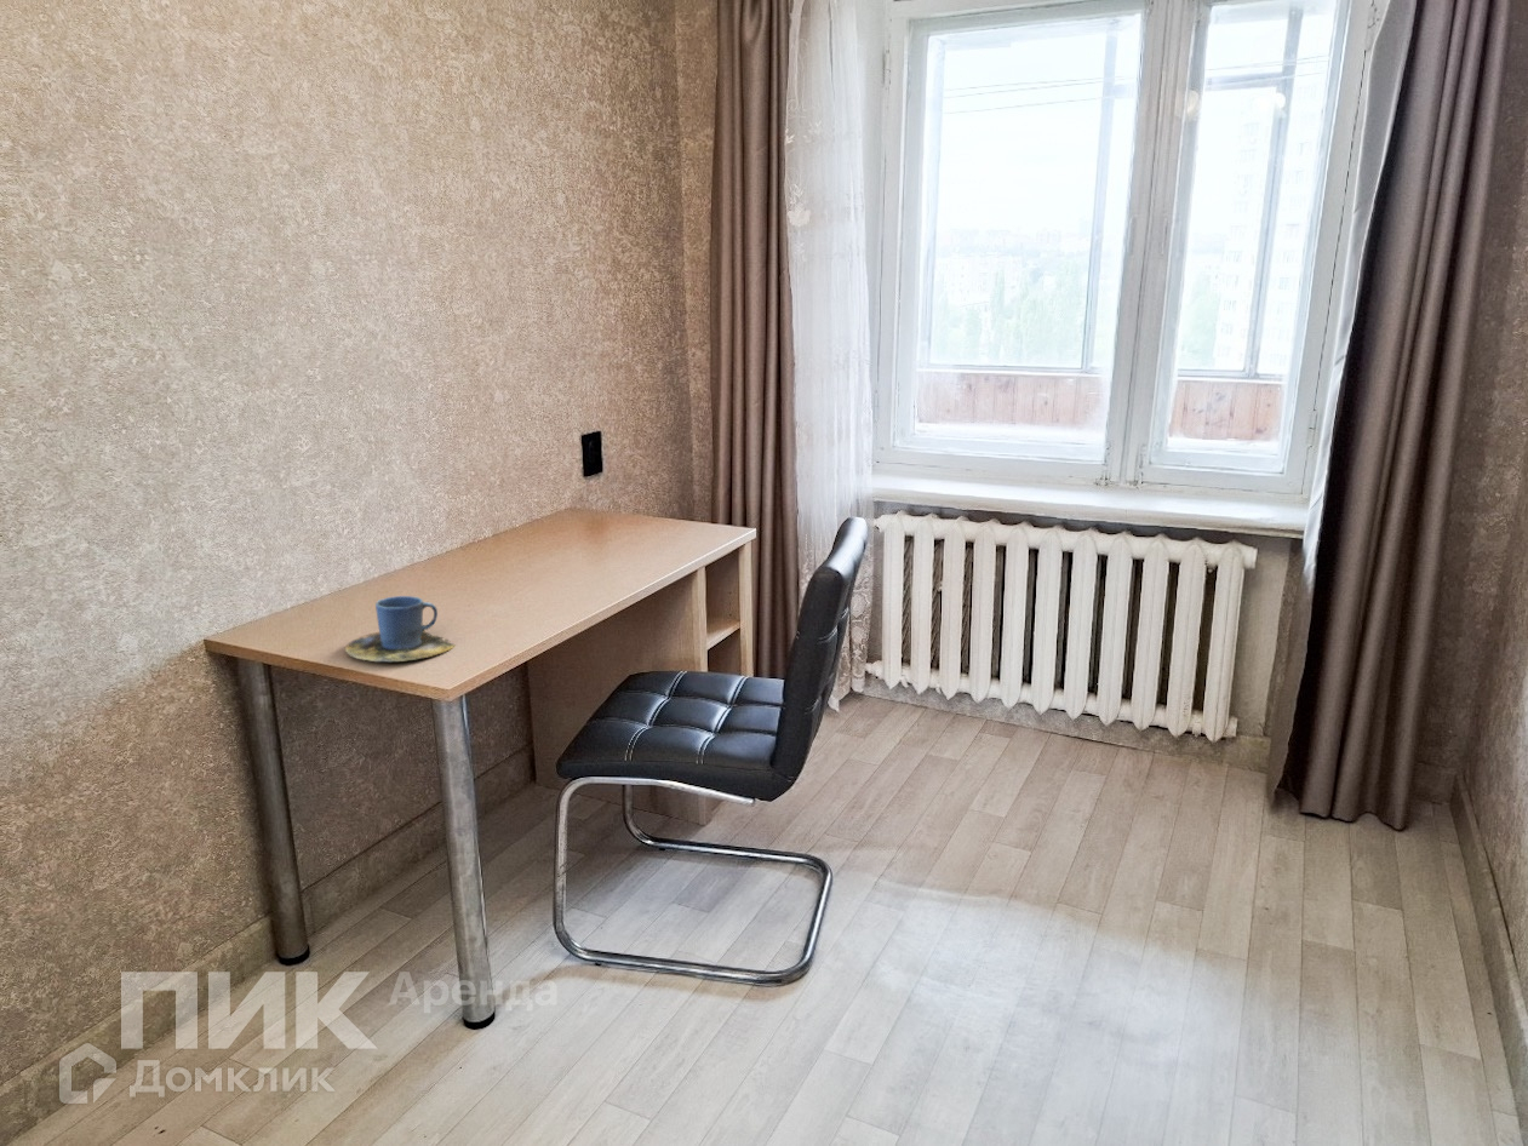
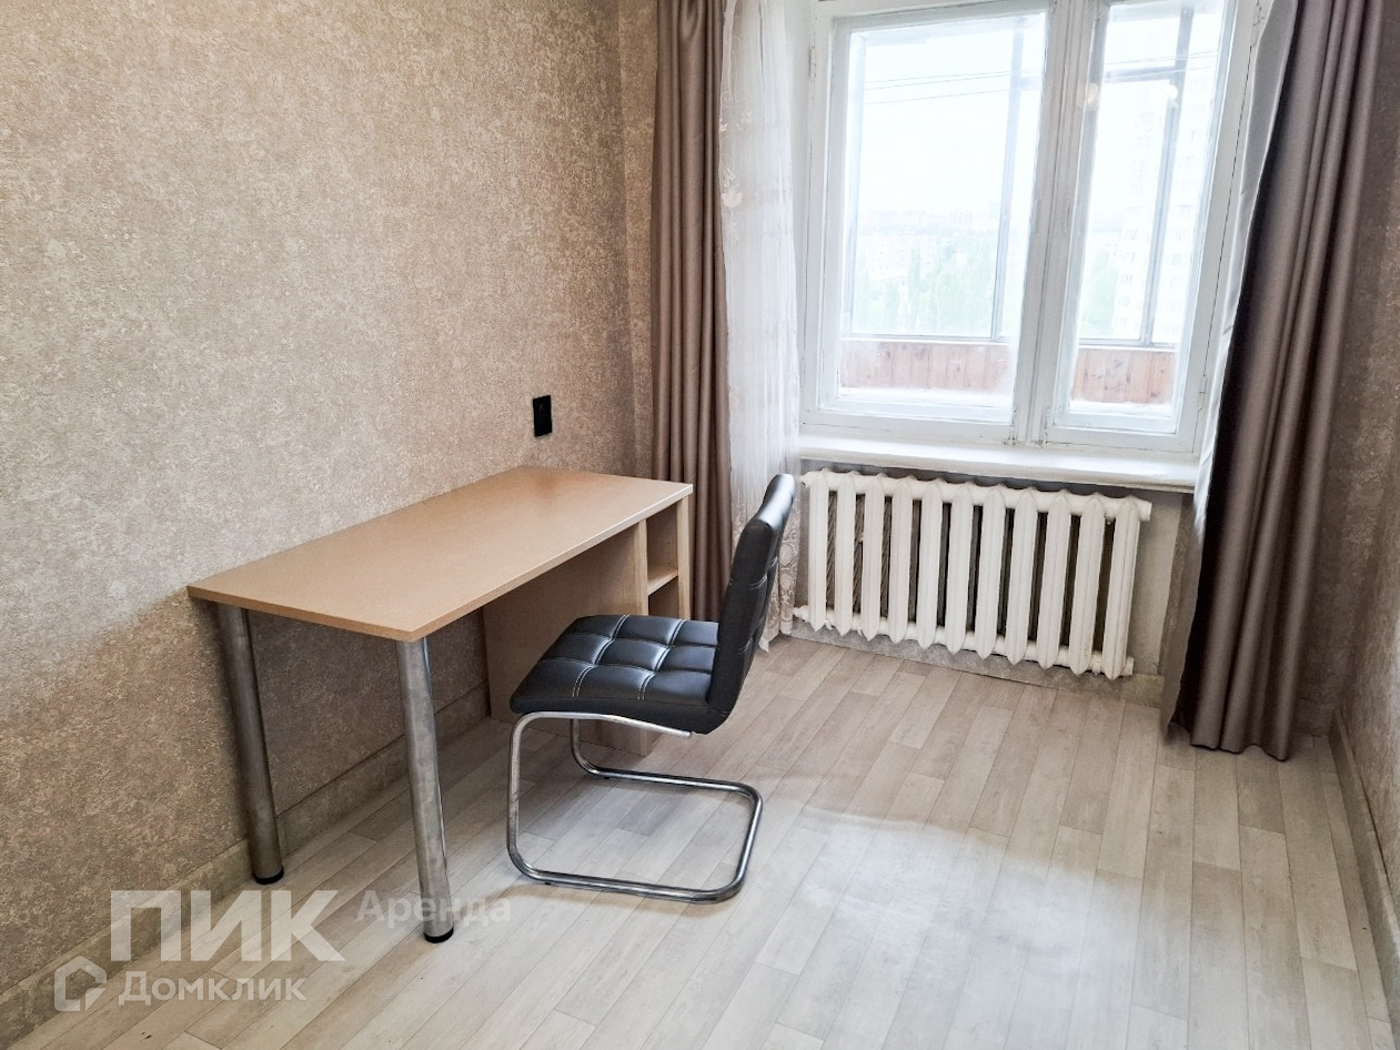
- cup [344,595,457,663]
